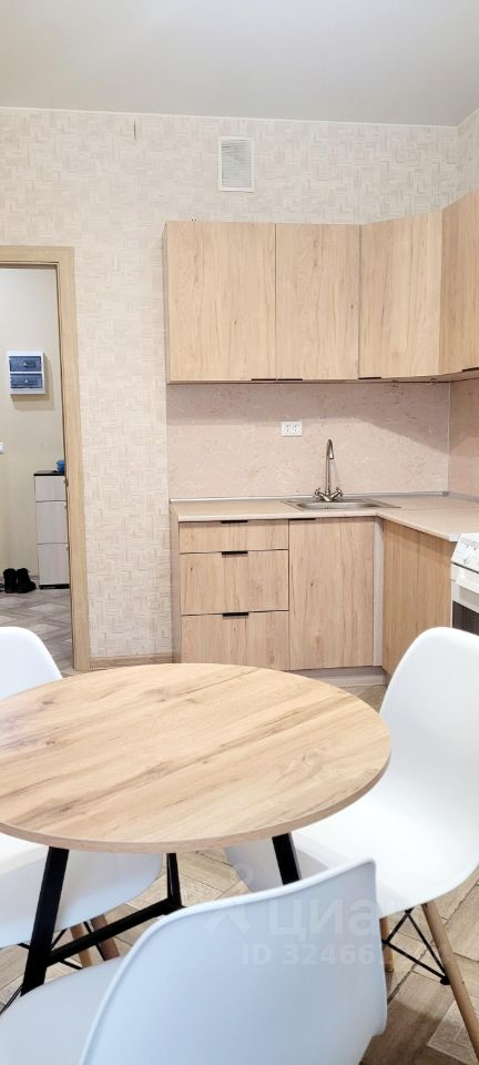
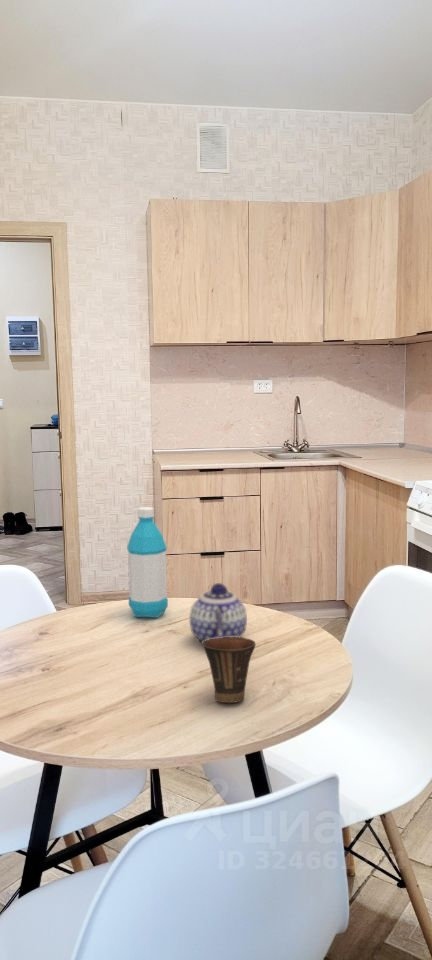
+ water bottle [126,506,169,619]
+ cup [202,637,257,704]
+ teapot [189,582,248,645]
